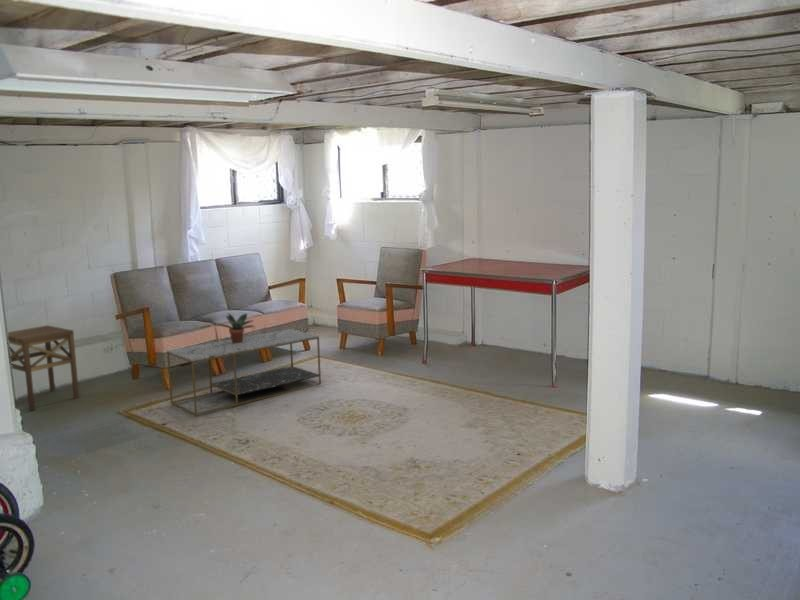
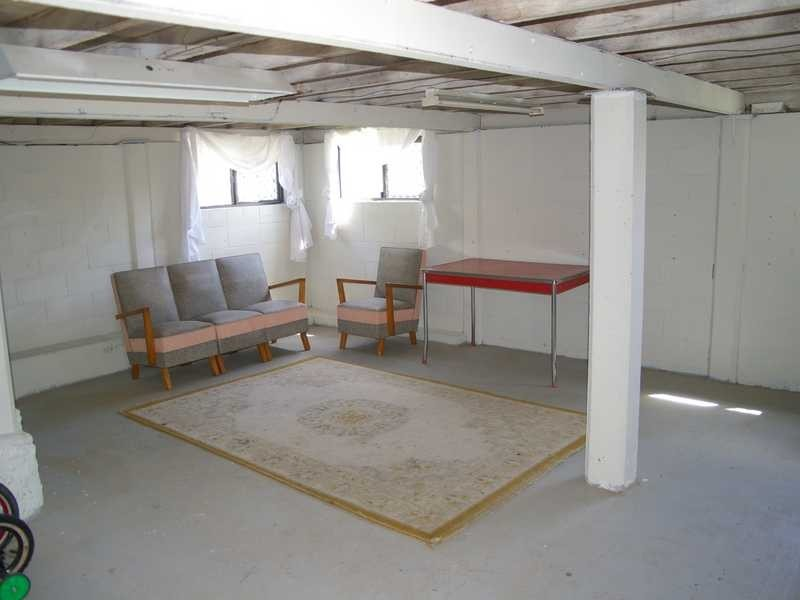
- potted plant [215,312,256,343]
- side table [7,324,80,412]
- coffee table [166,328,322,416]
